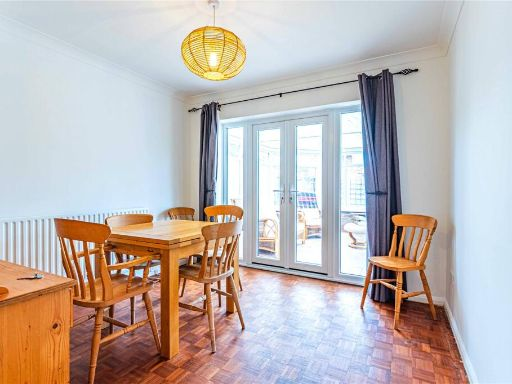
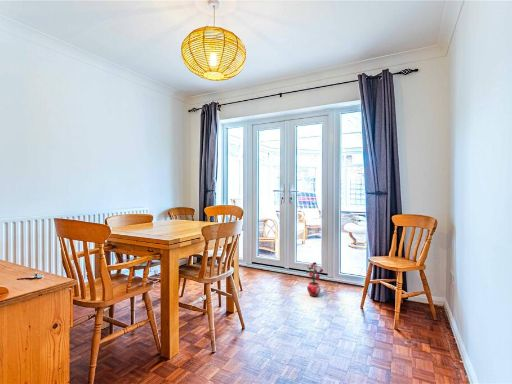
+ potted plant [306,261,324,298]
